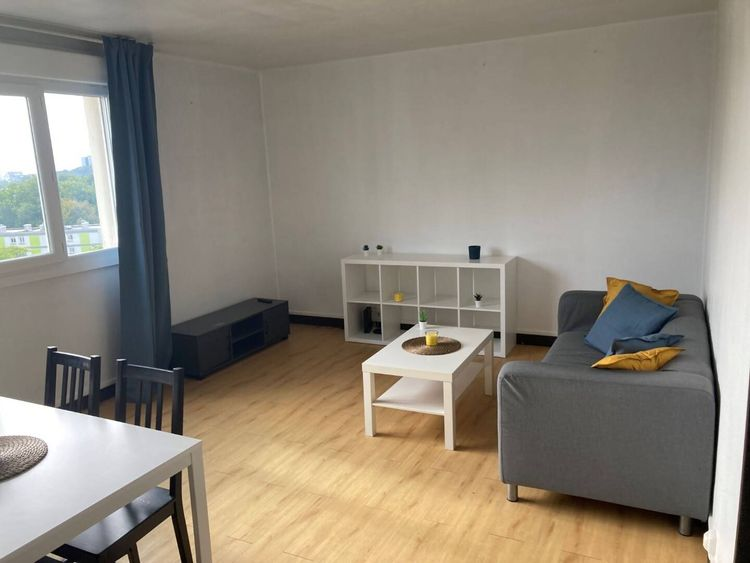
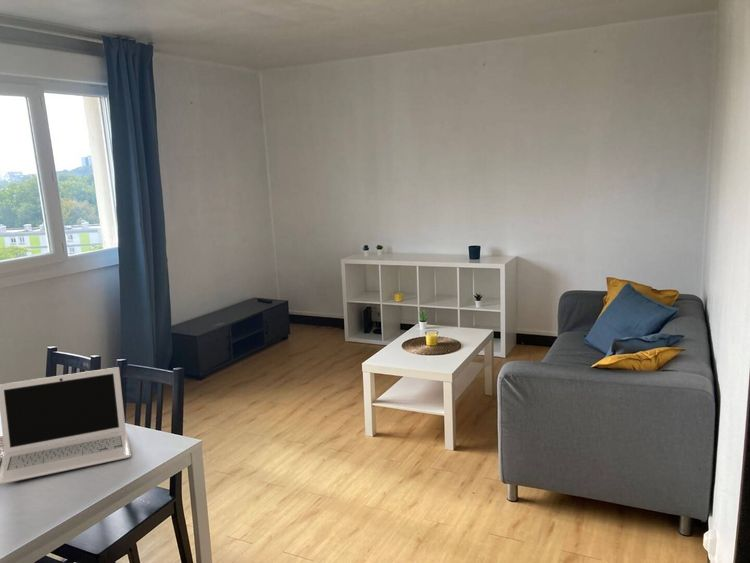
+ laptop [0,366,132,485]
